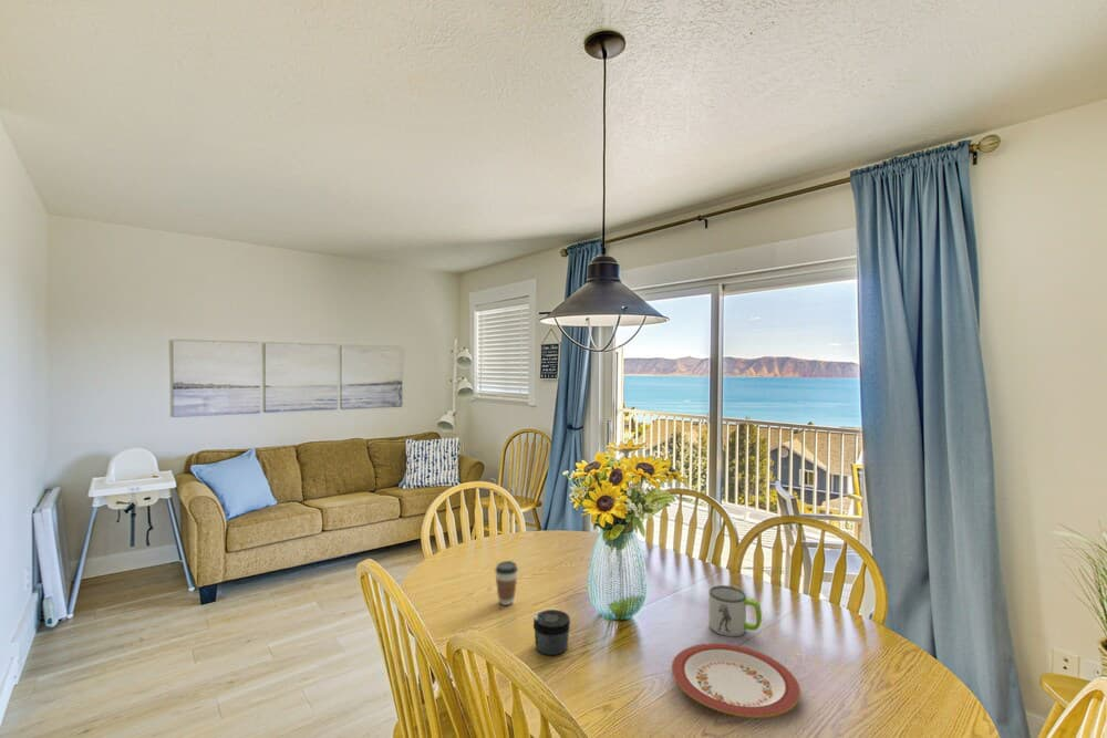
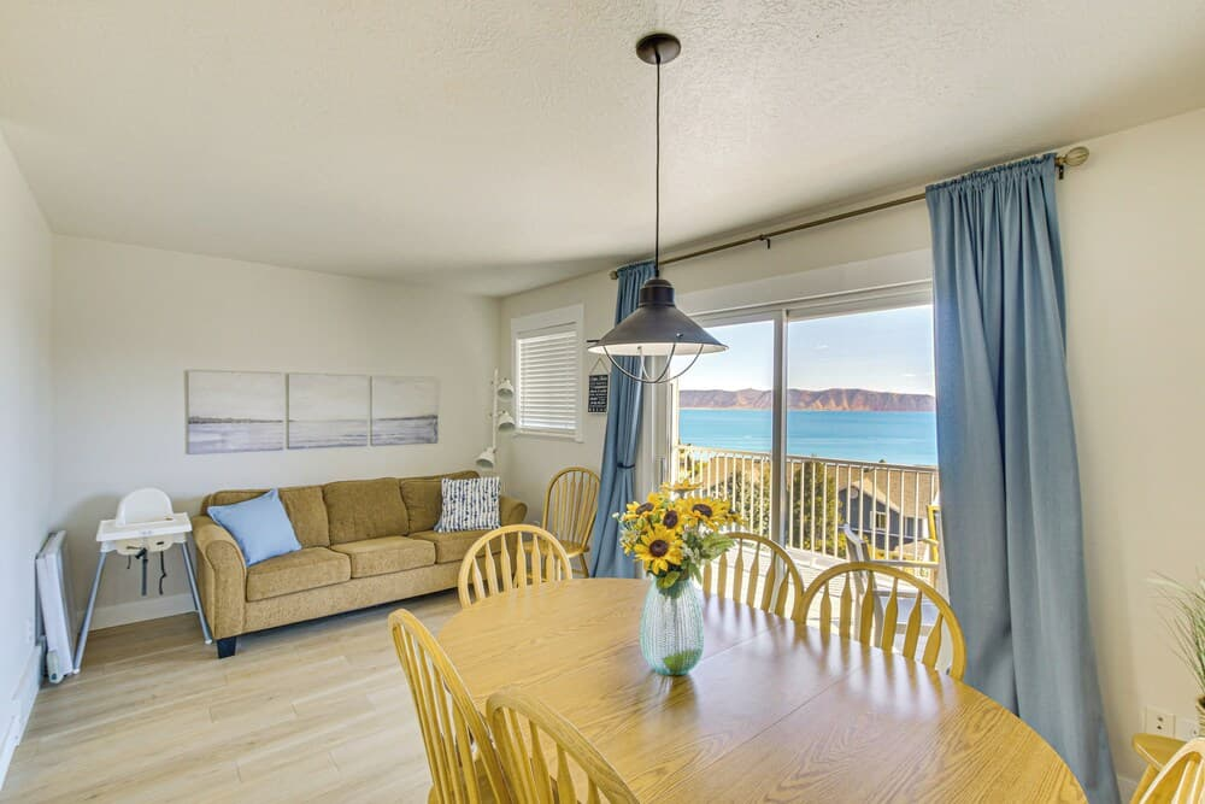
- plate [671,642,801,719]
- coffee cup [494,560,519,606]
- mug [707,584,763,637]
- jar [532,609,571,656]
